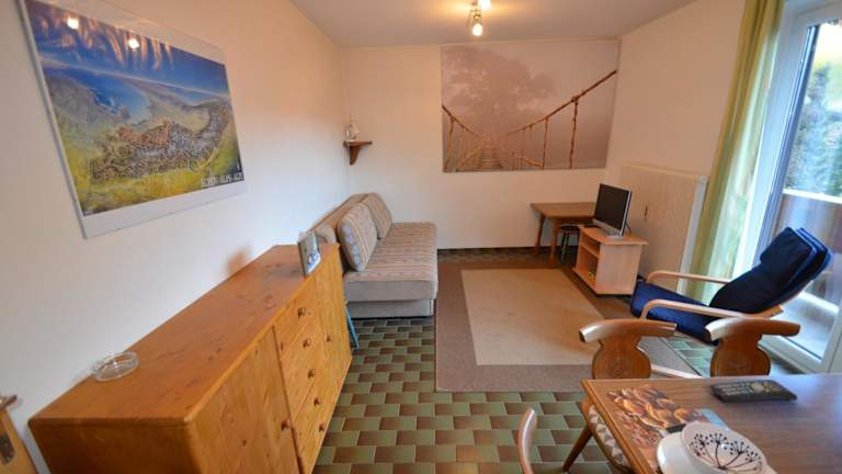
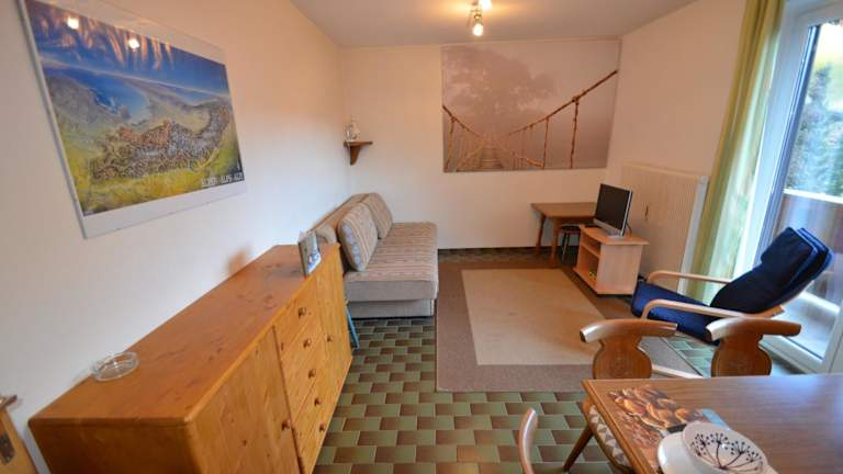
- remote control [708,379,798,403]
